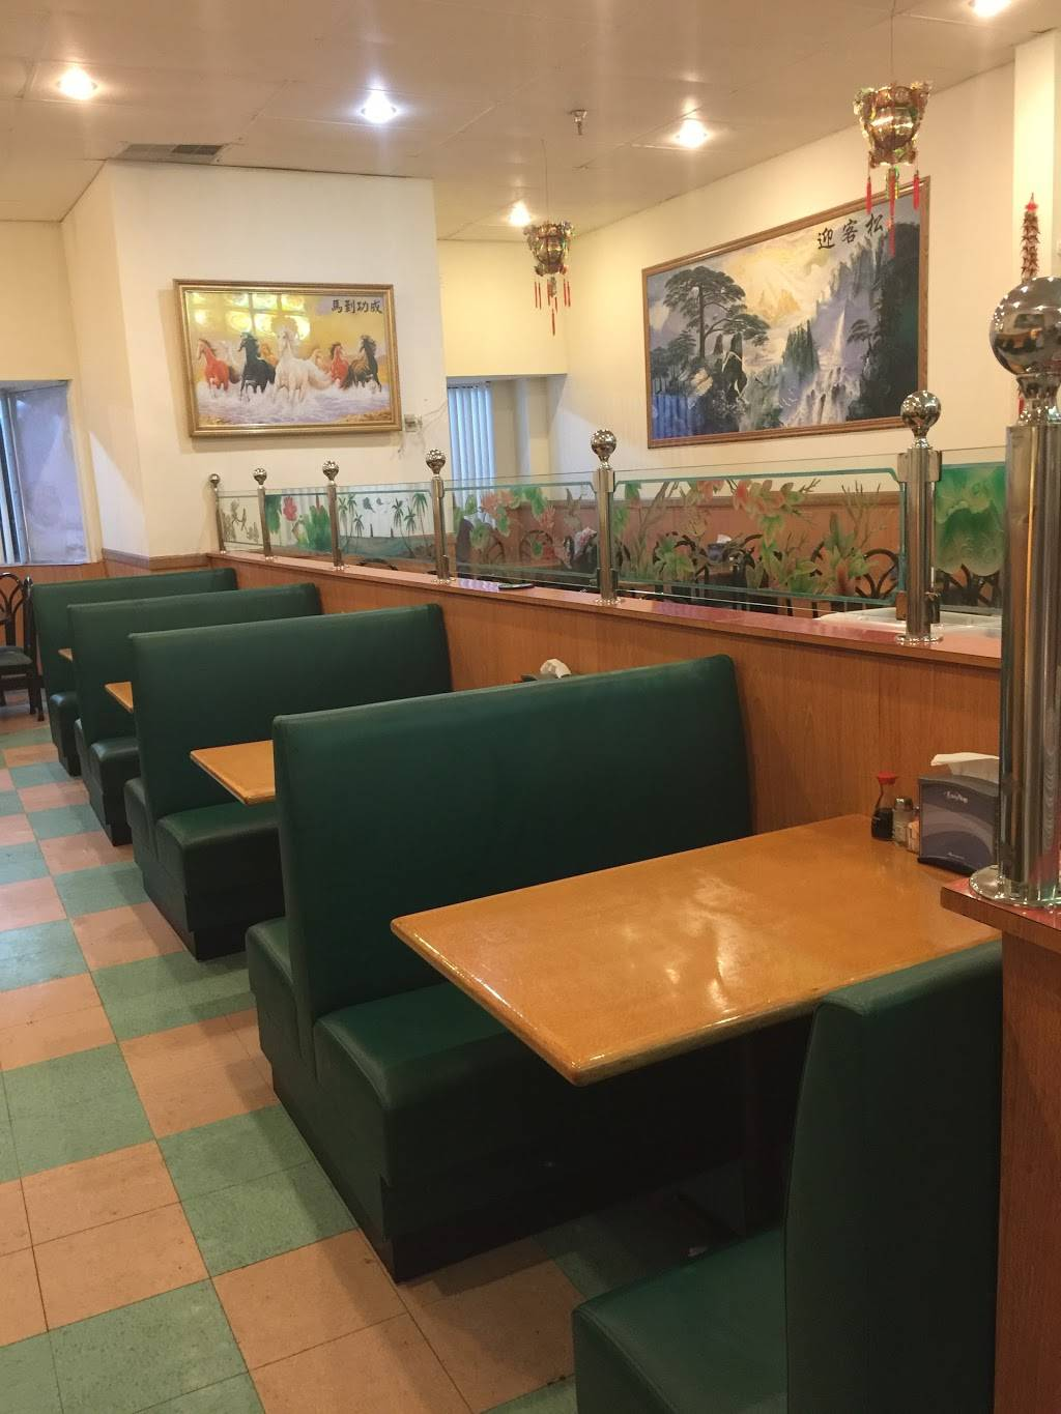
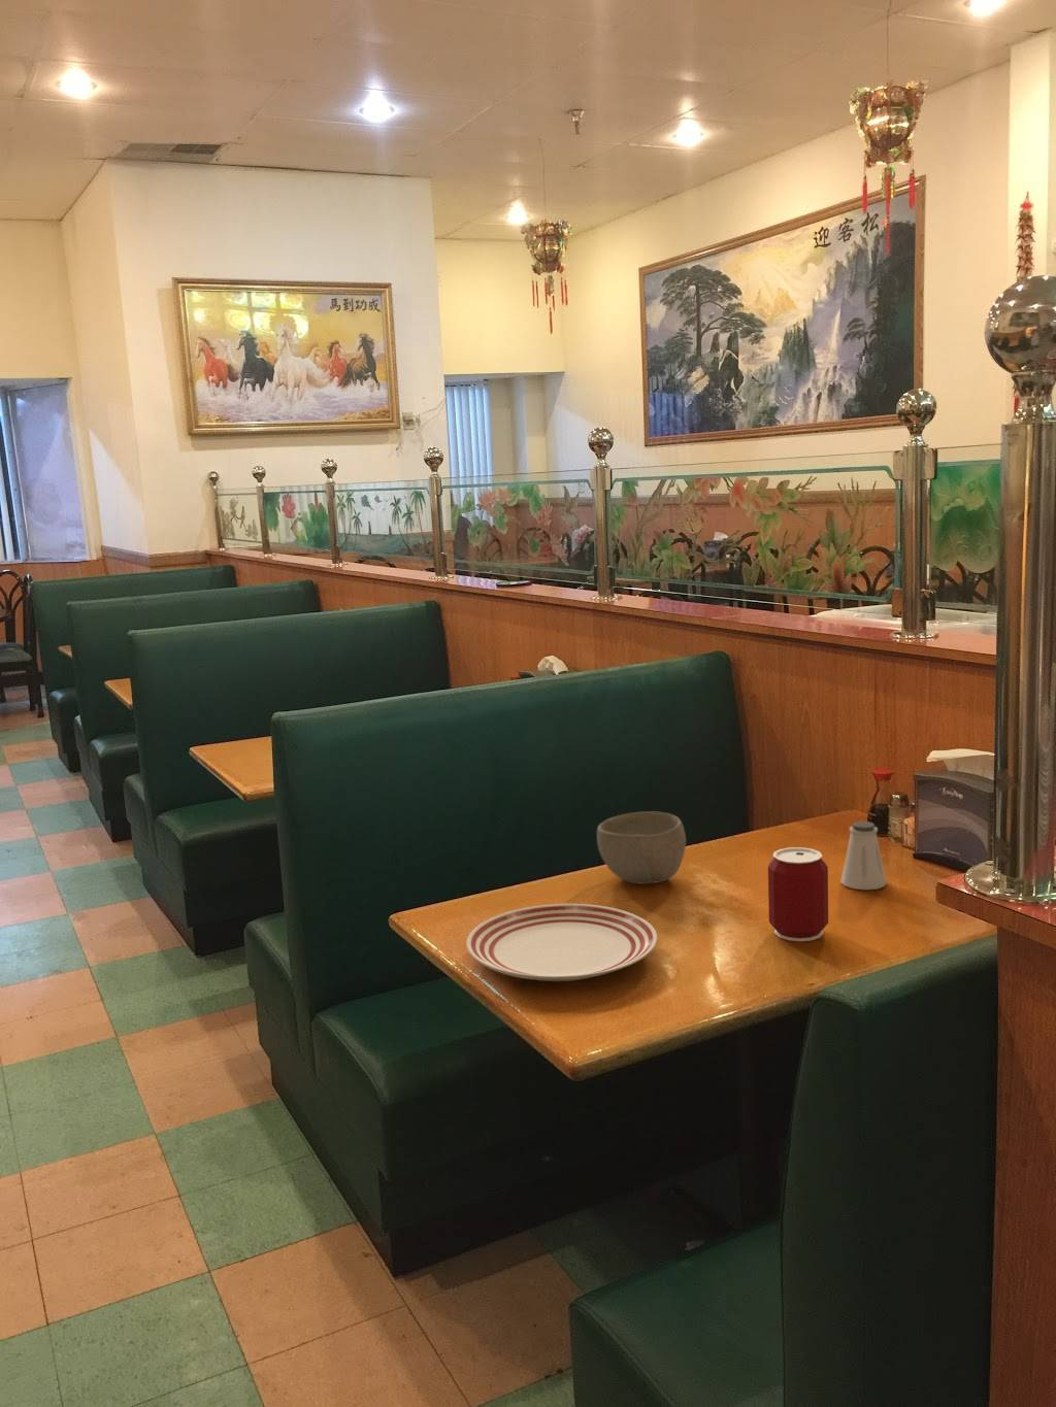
+ saltshaker [840,820,887,890]
+ can [768,846,829,942]
+ dinner plate [465,903,658,982]
+ bowl [596,810,687,885]
